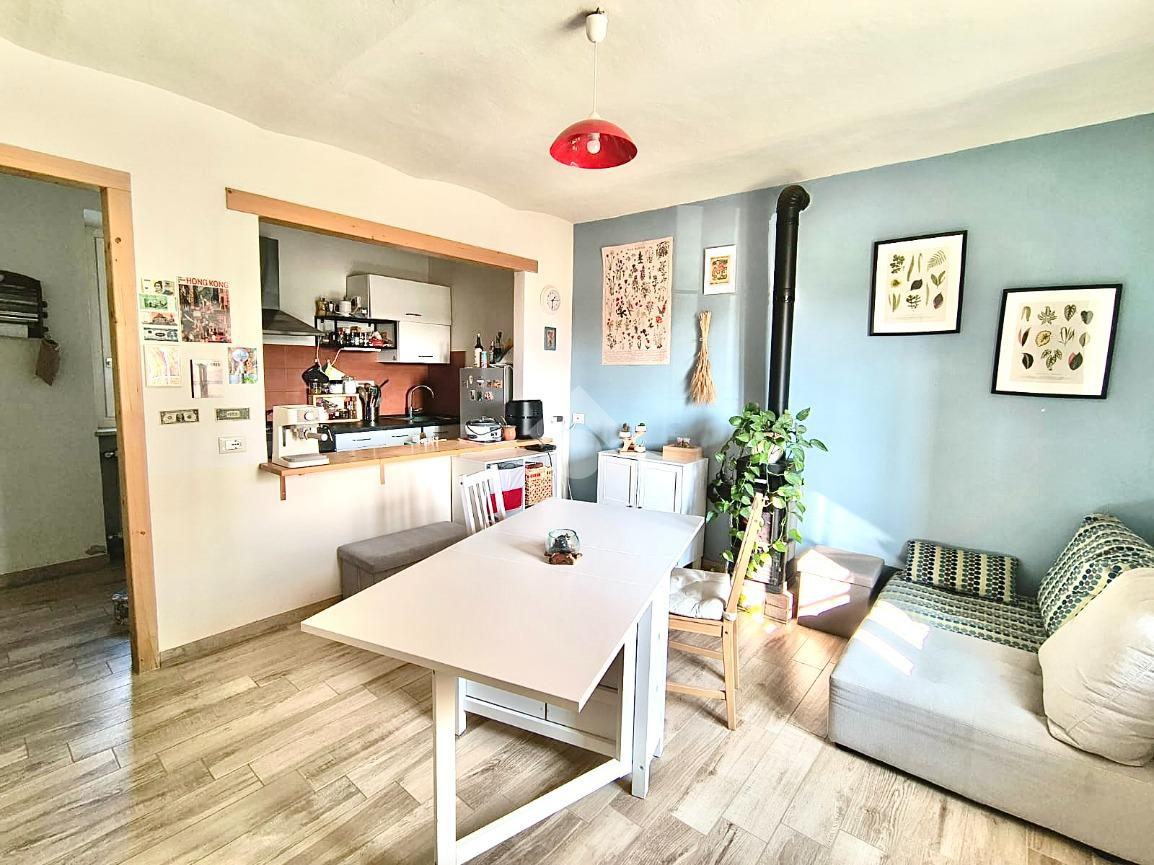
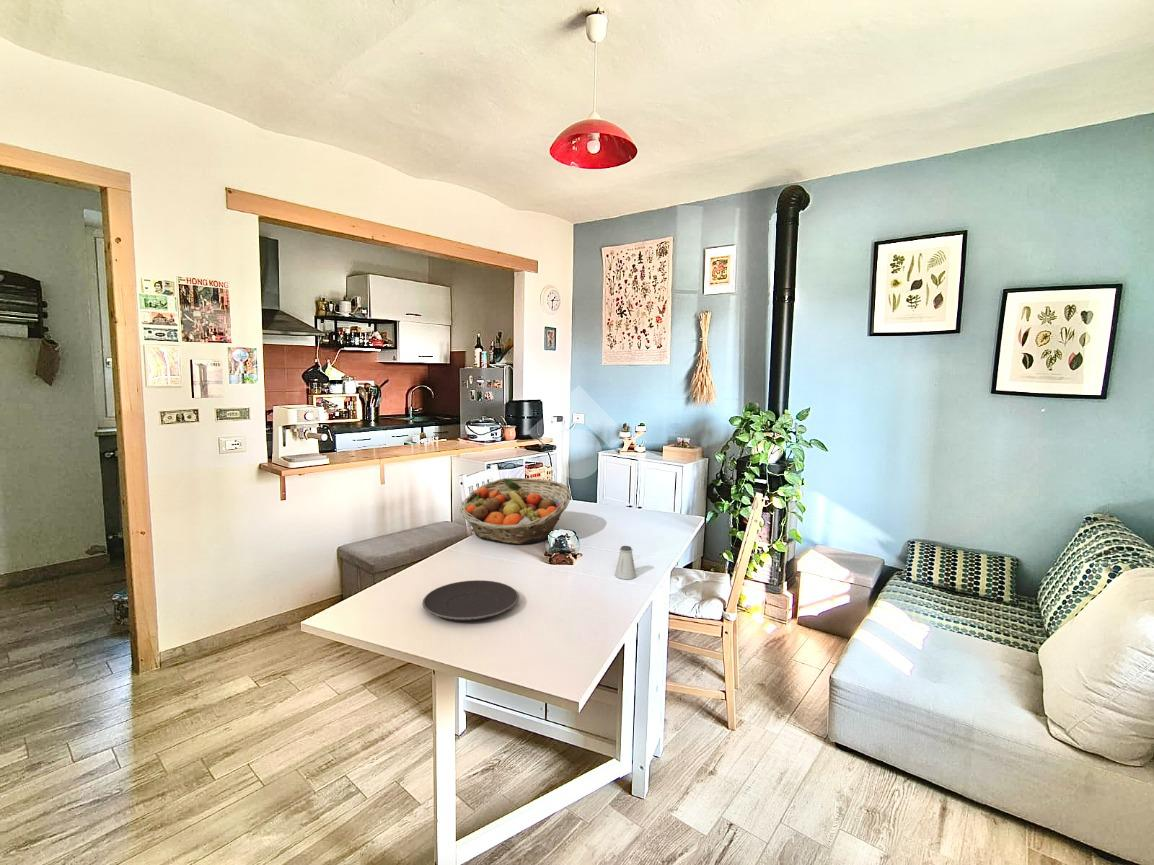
+ saltshaker [614,545,637,580]
+ plate [421,579,520,622]
+ fruit basket [459,477,572,545]
